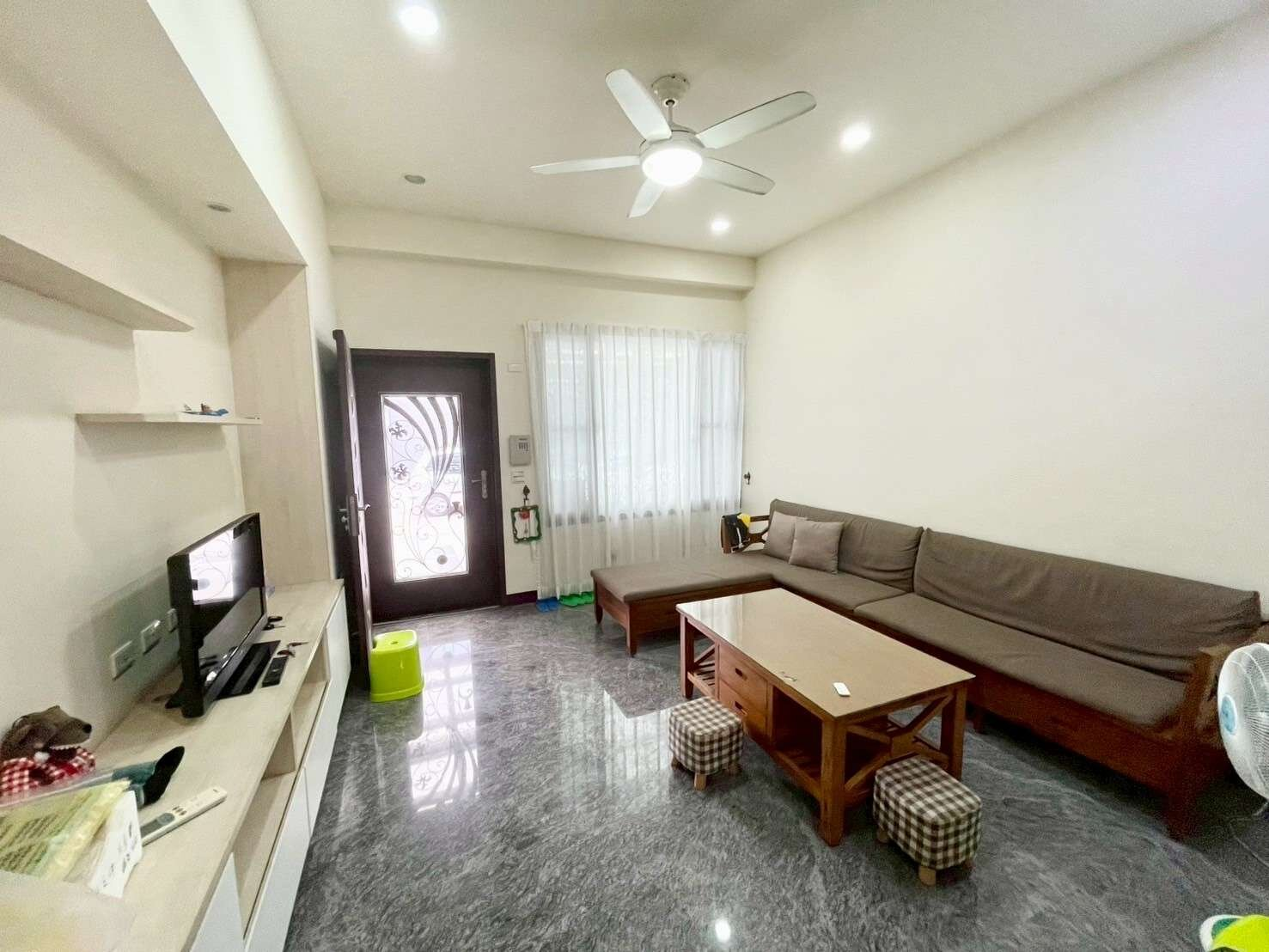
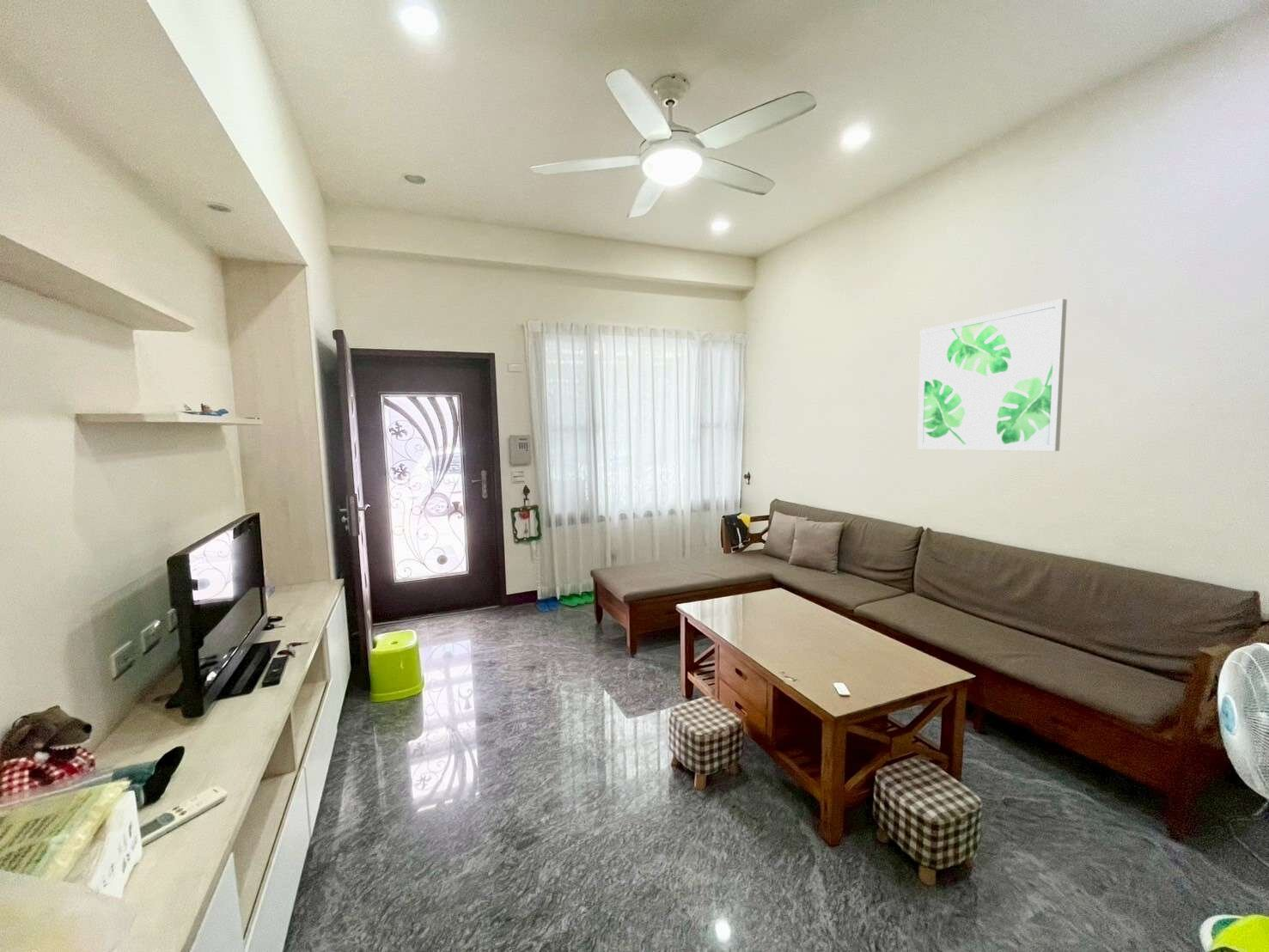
+ wall art [917,298,1068,452]
